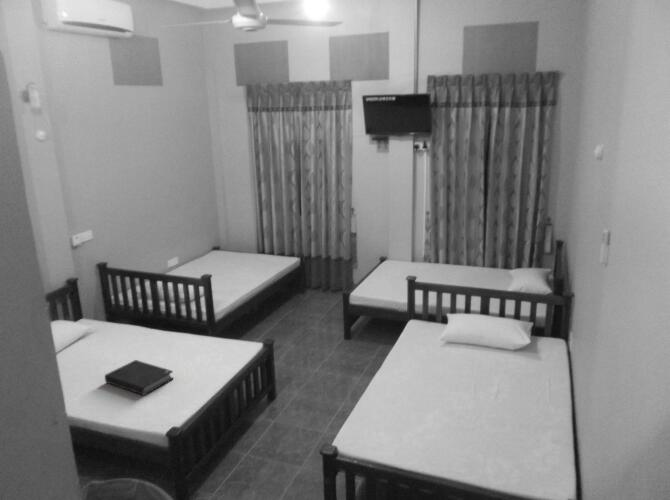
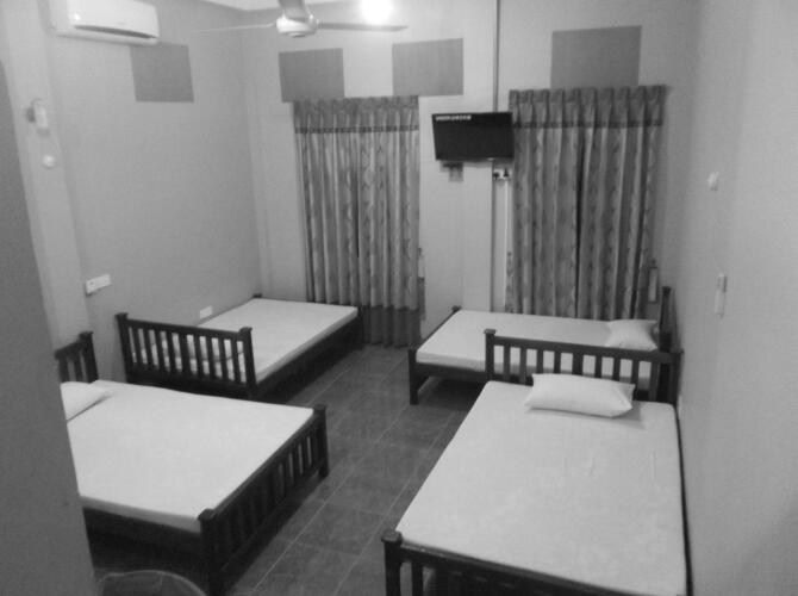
- book [104,359,175,397]
